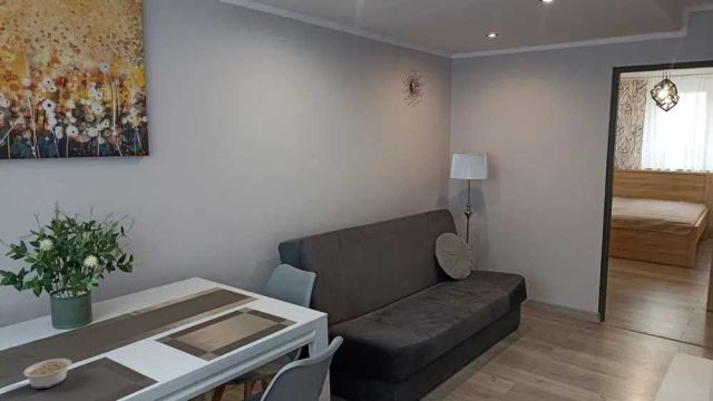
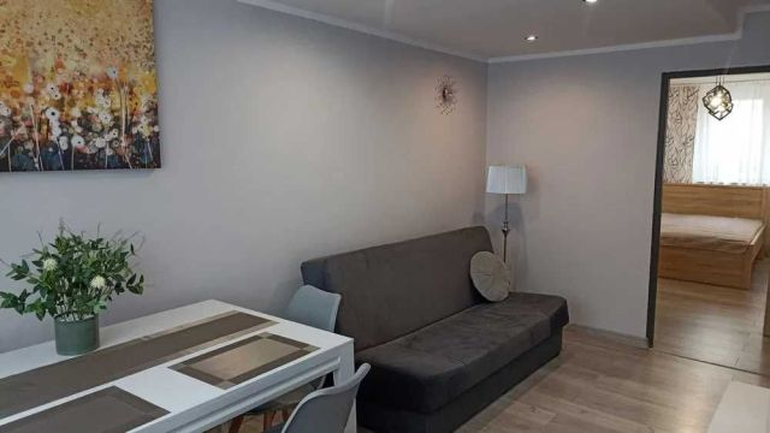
- legume [11,358,74,390]
